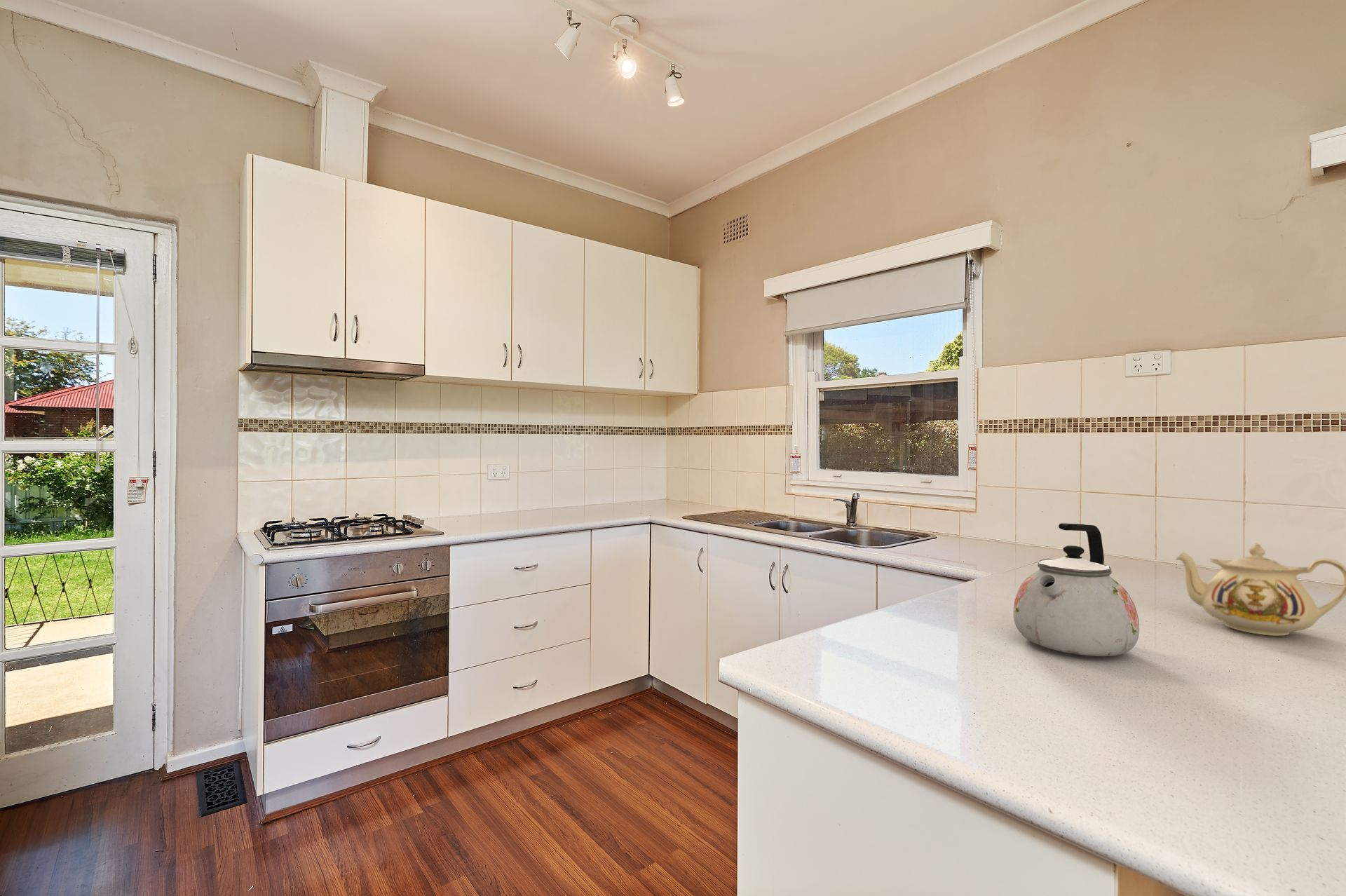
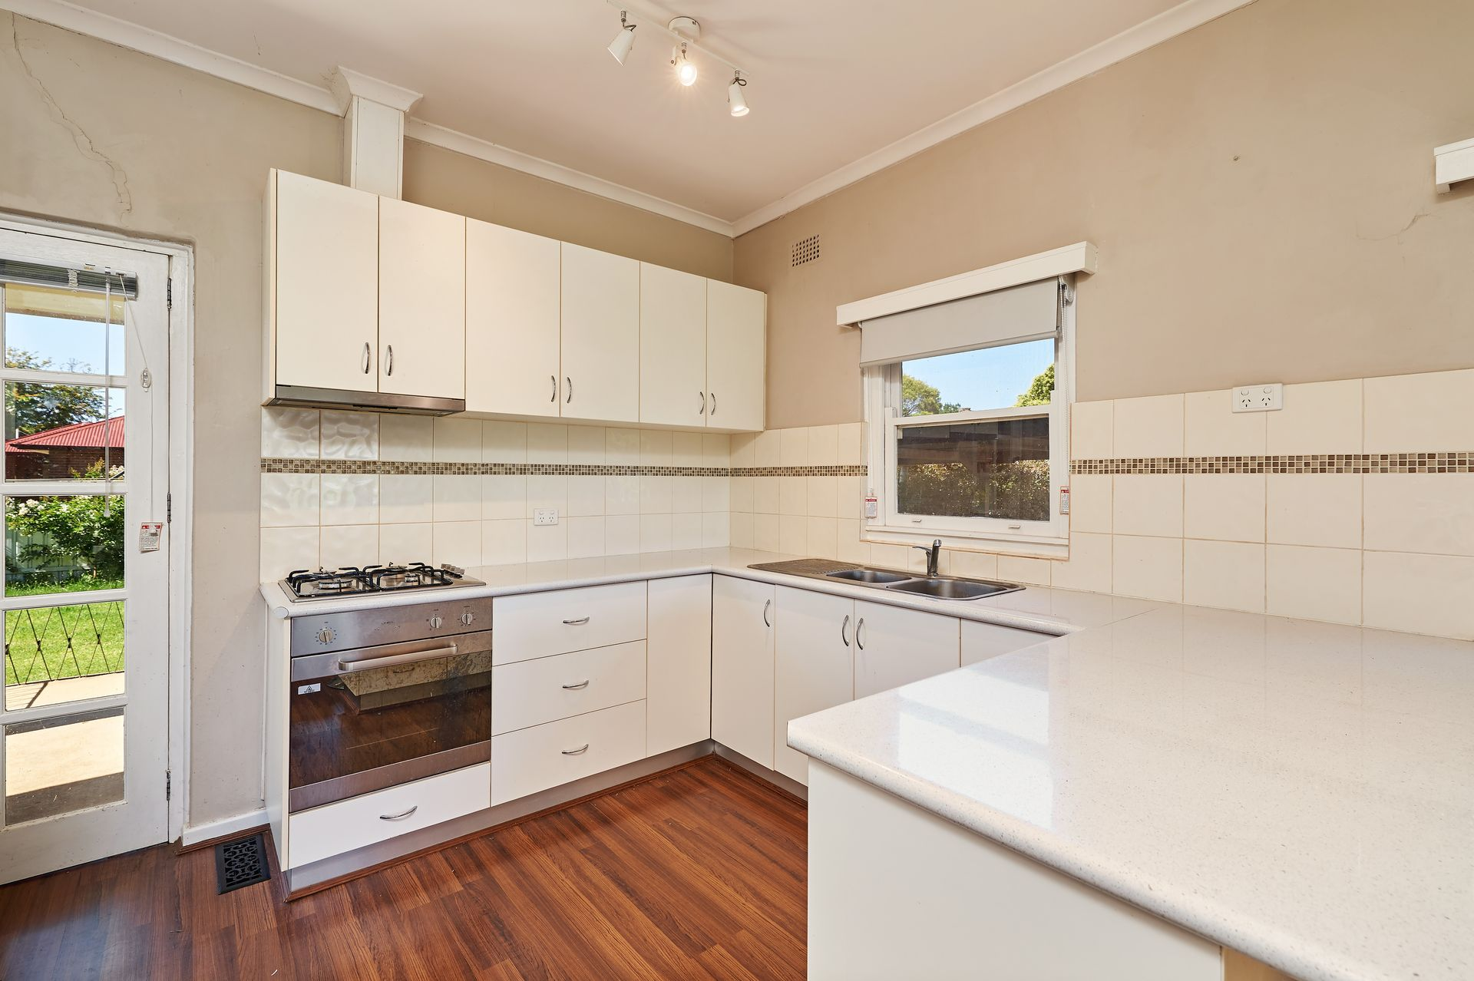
- teapot [1175,543,1346,637]
- kettle [1013,522,1140,657]
